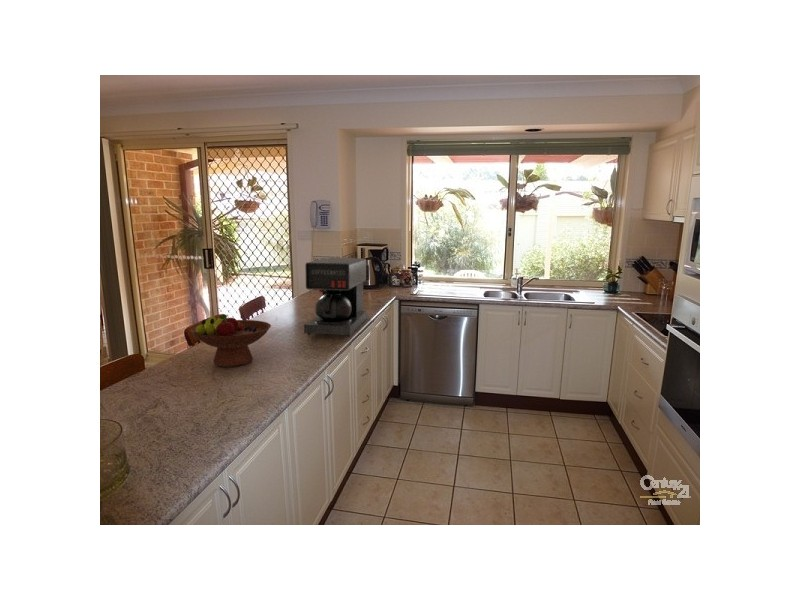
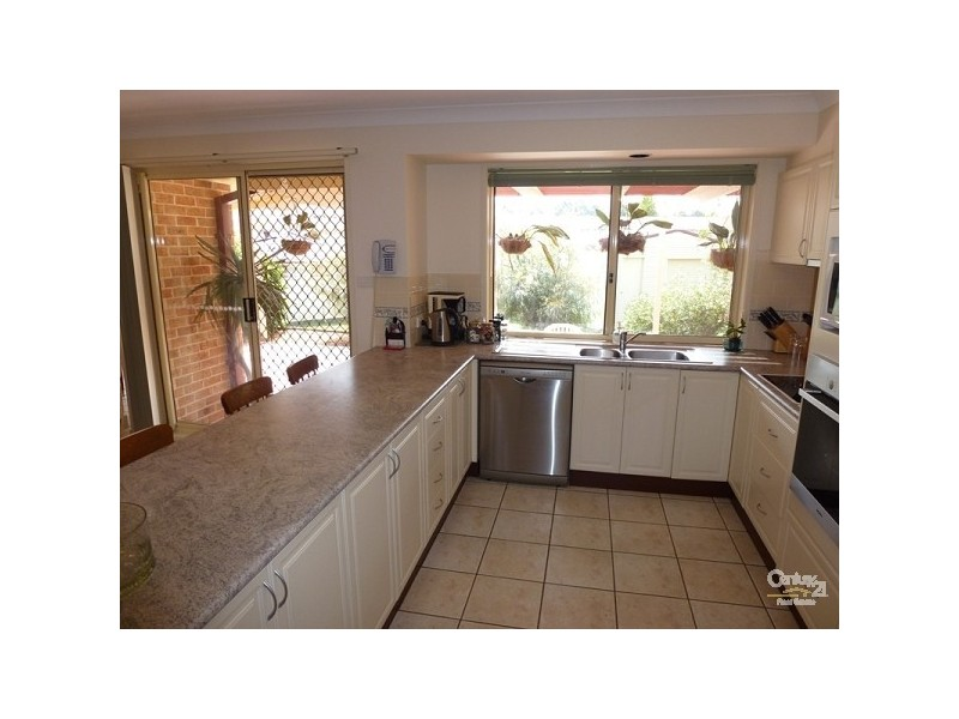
- fruit bowl [189,313,272,368]
- coffee maker [303,257,368,338]
